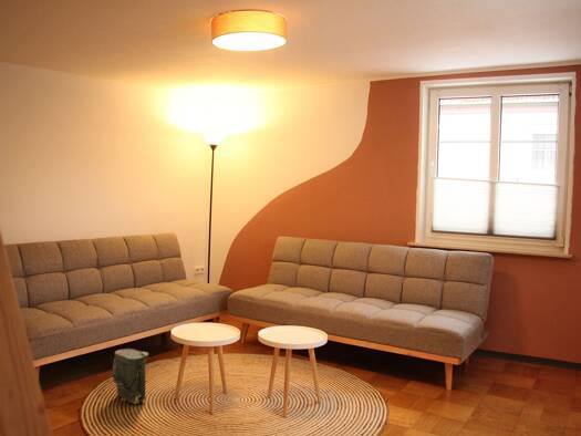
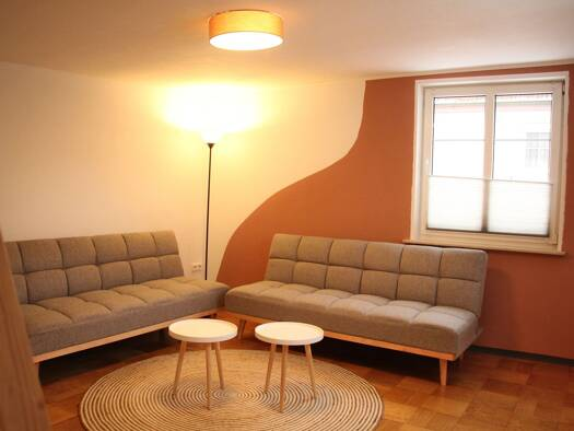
- bag [112,347,149,406]
